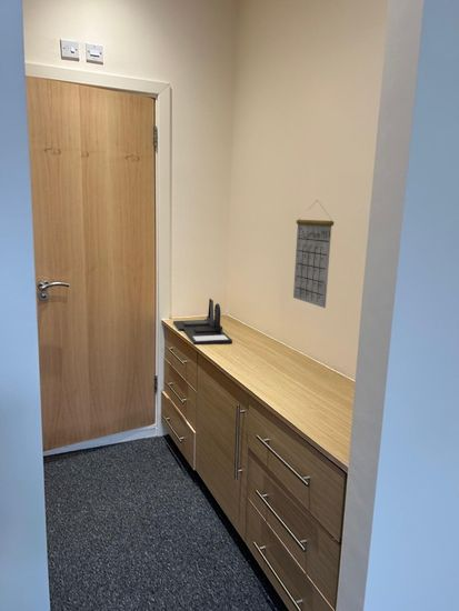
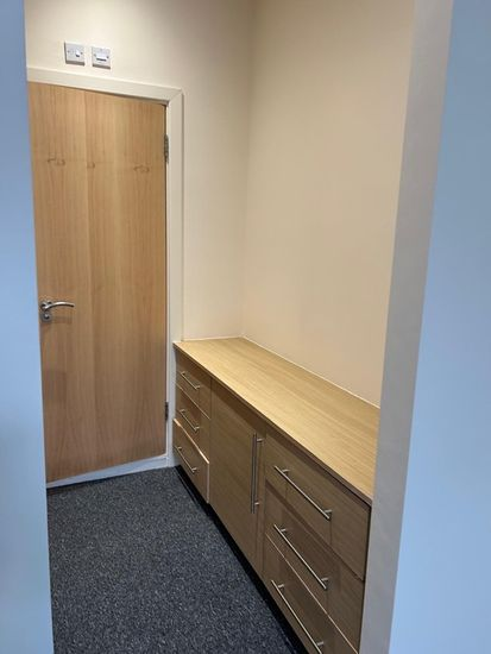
- desk organizer [172,298,233,345]
- calendar [292,200,335,309]
